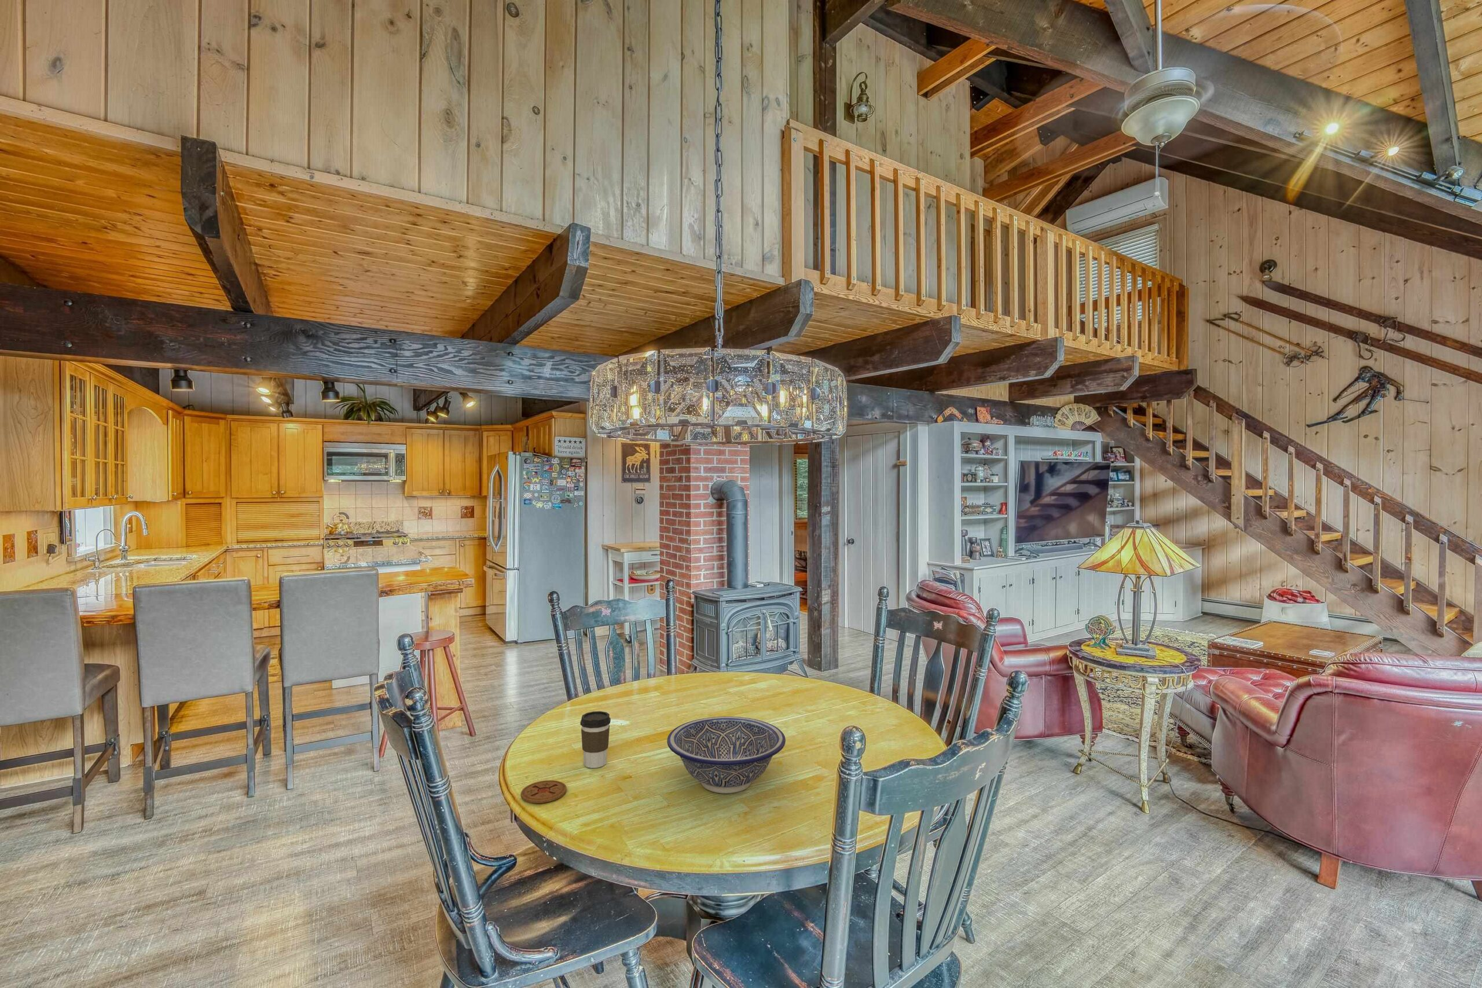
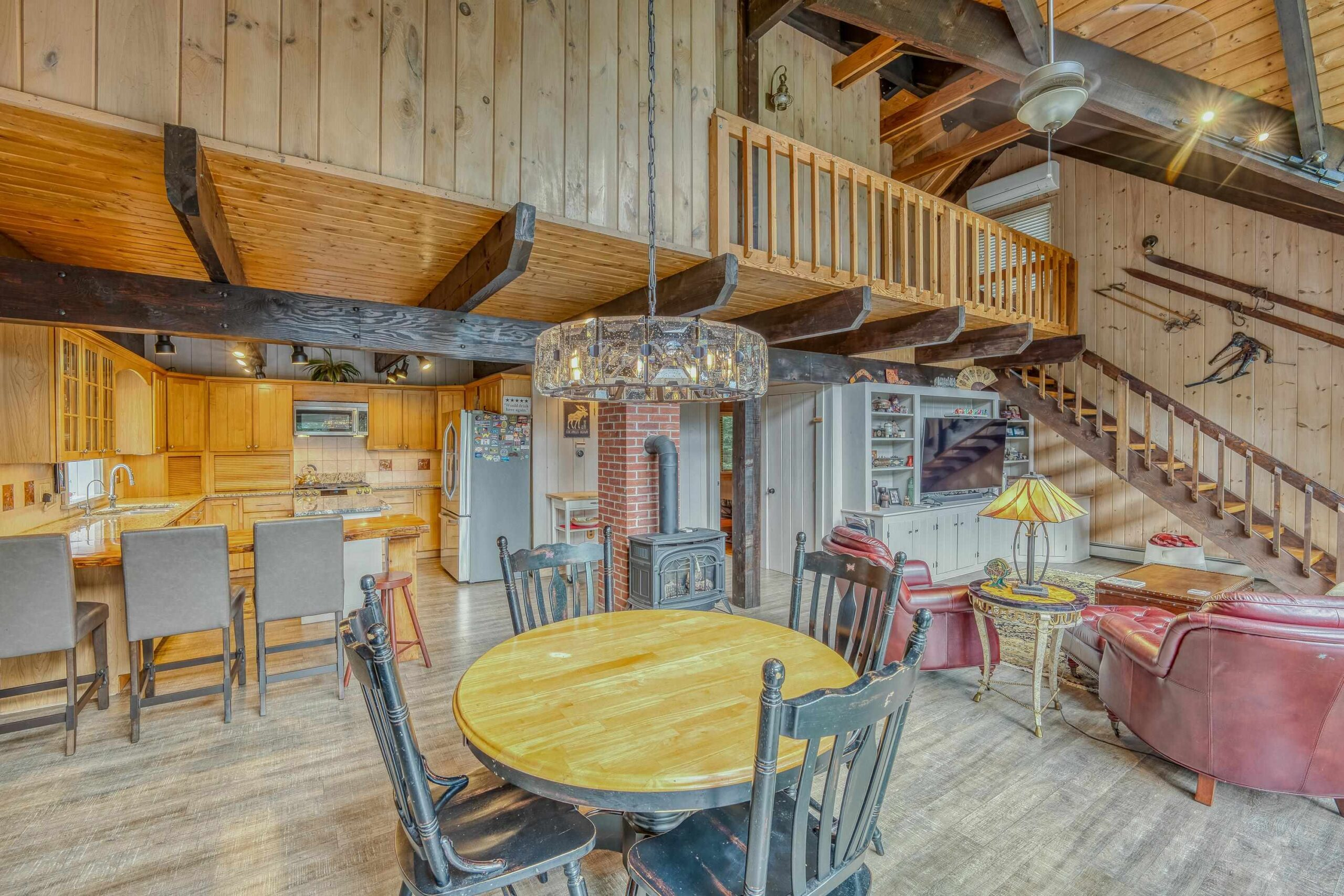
- decorative bowl [666,716,786,794]
- coffee cup [580,711,611,769]
- coaster [520,780,567,804]
